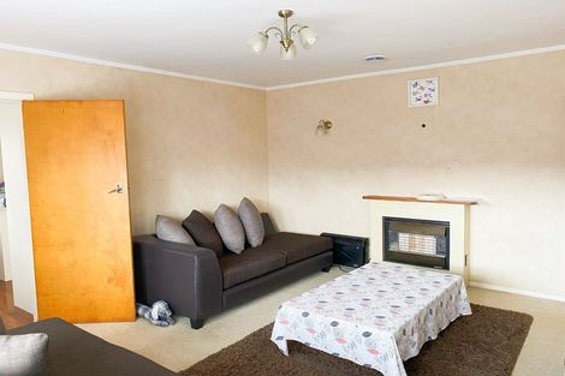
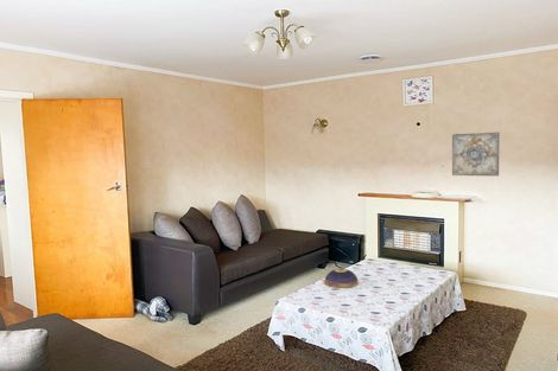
+ decorative bowl [323,268,360,289]
+ wall art [451,130,501,177]
